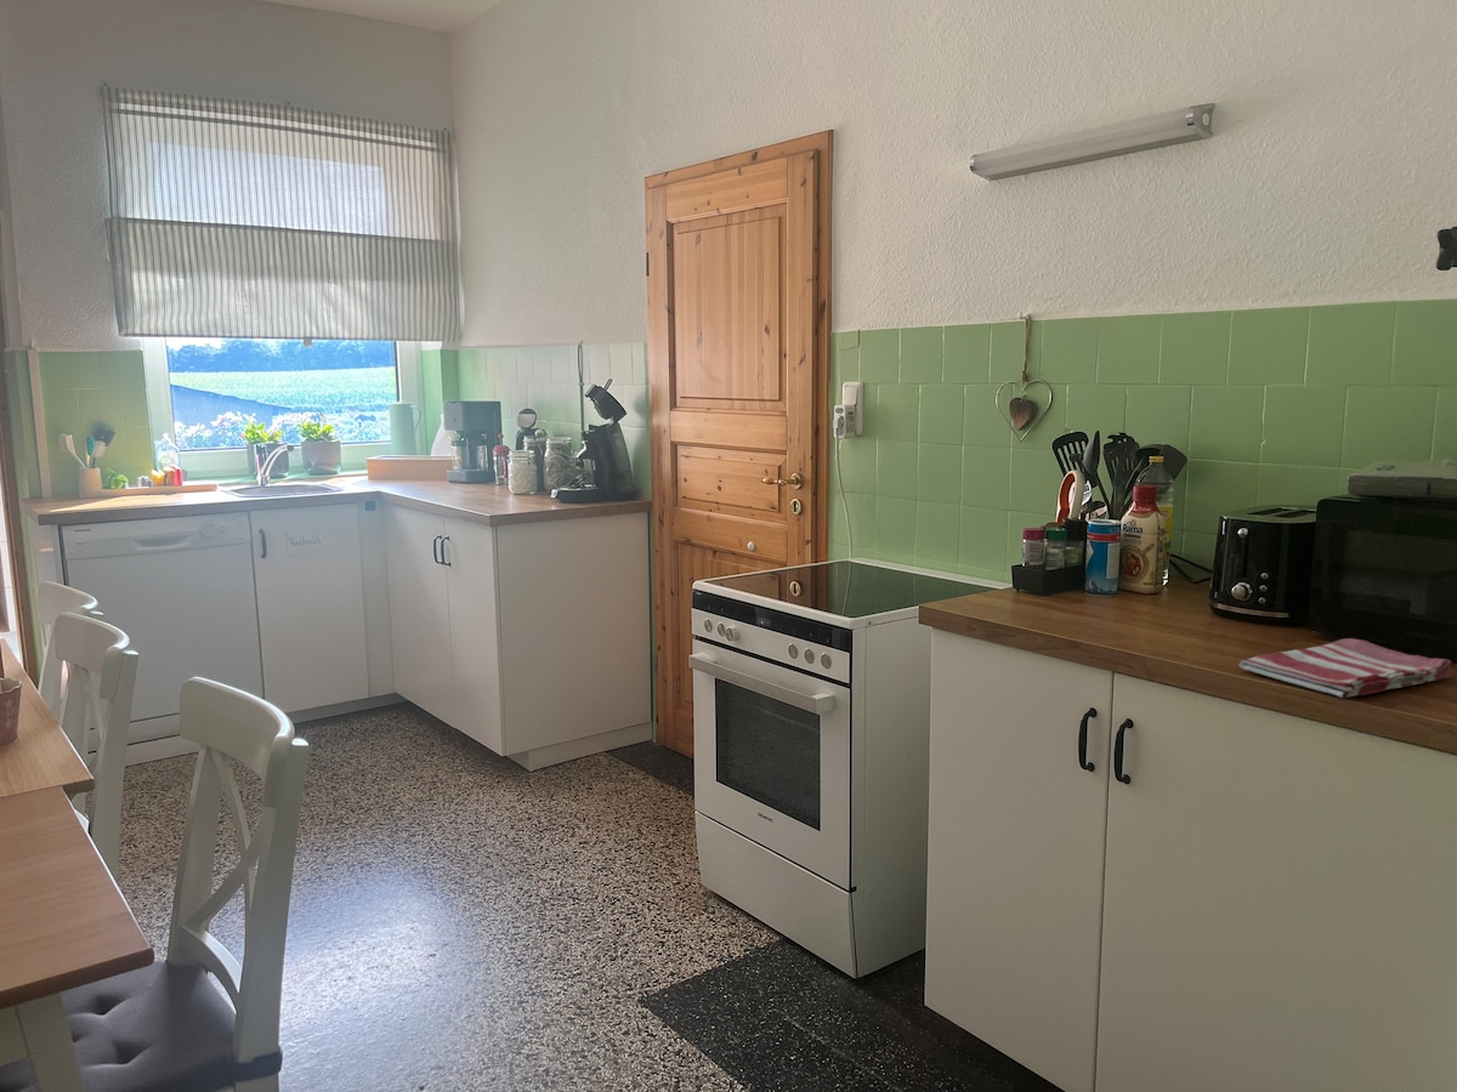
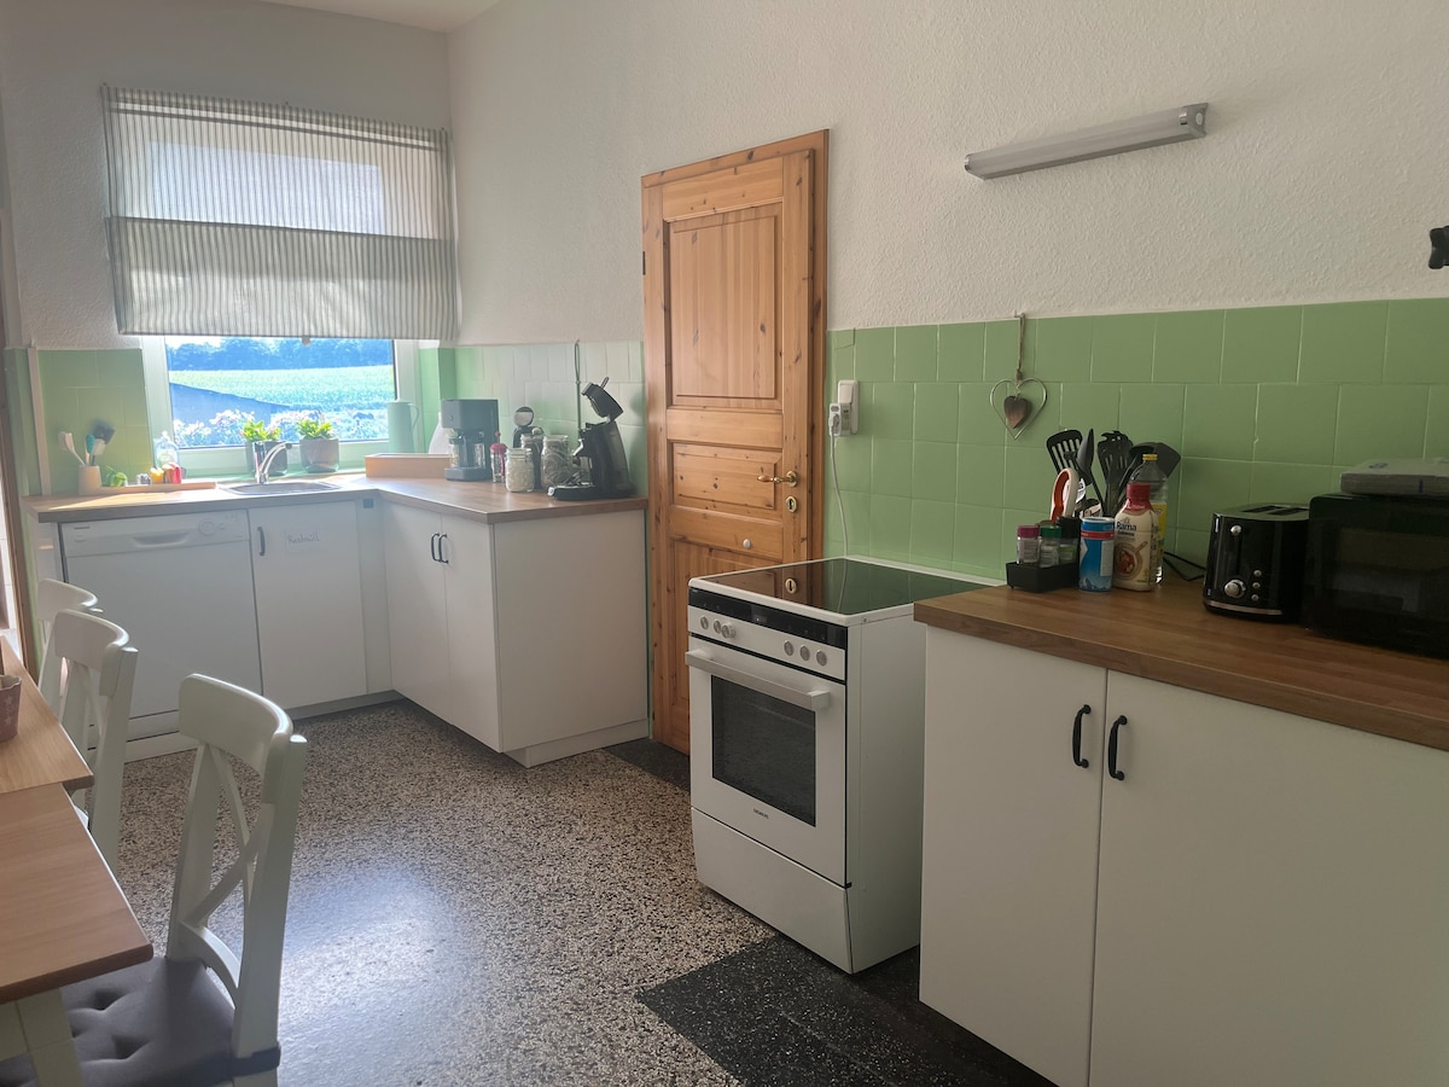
- dish towel [1237,637,1453,699]
